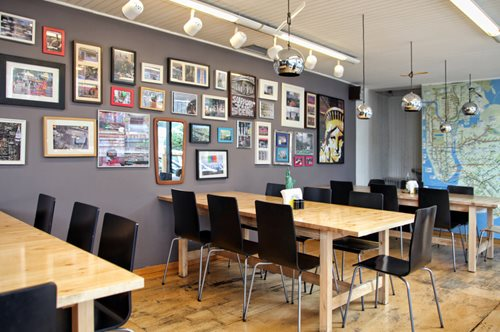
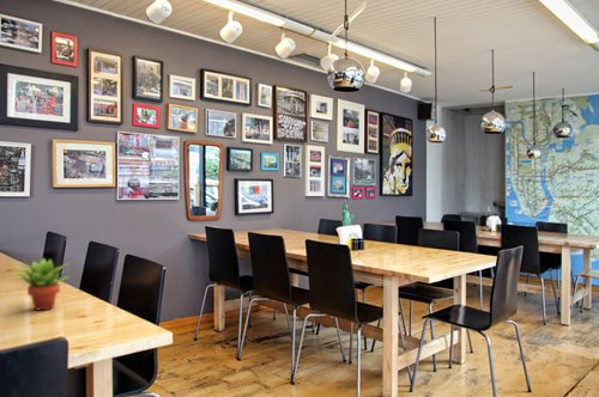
+ succulent plant [11,257,72,311]
